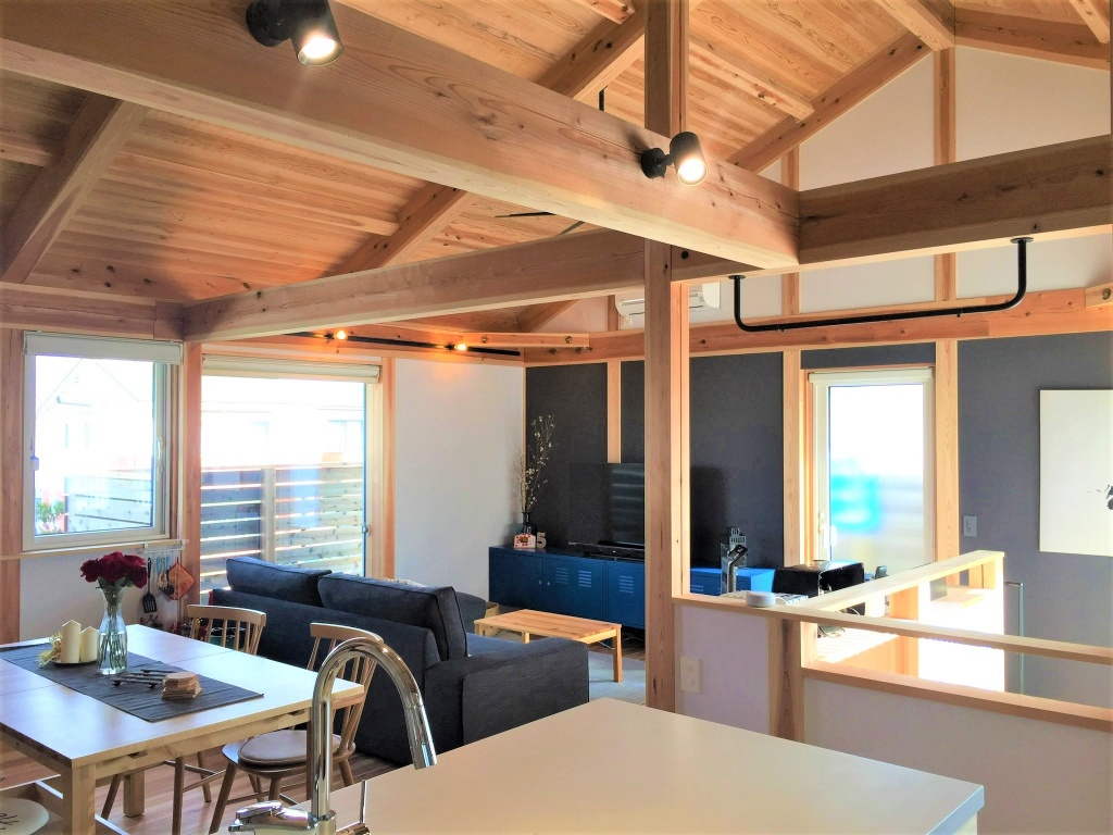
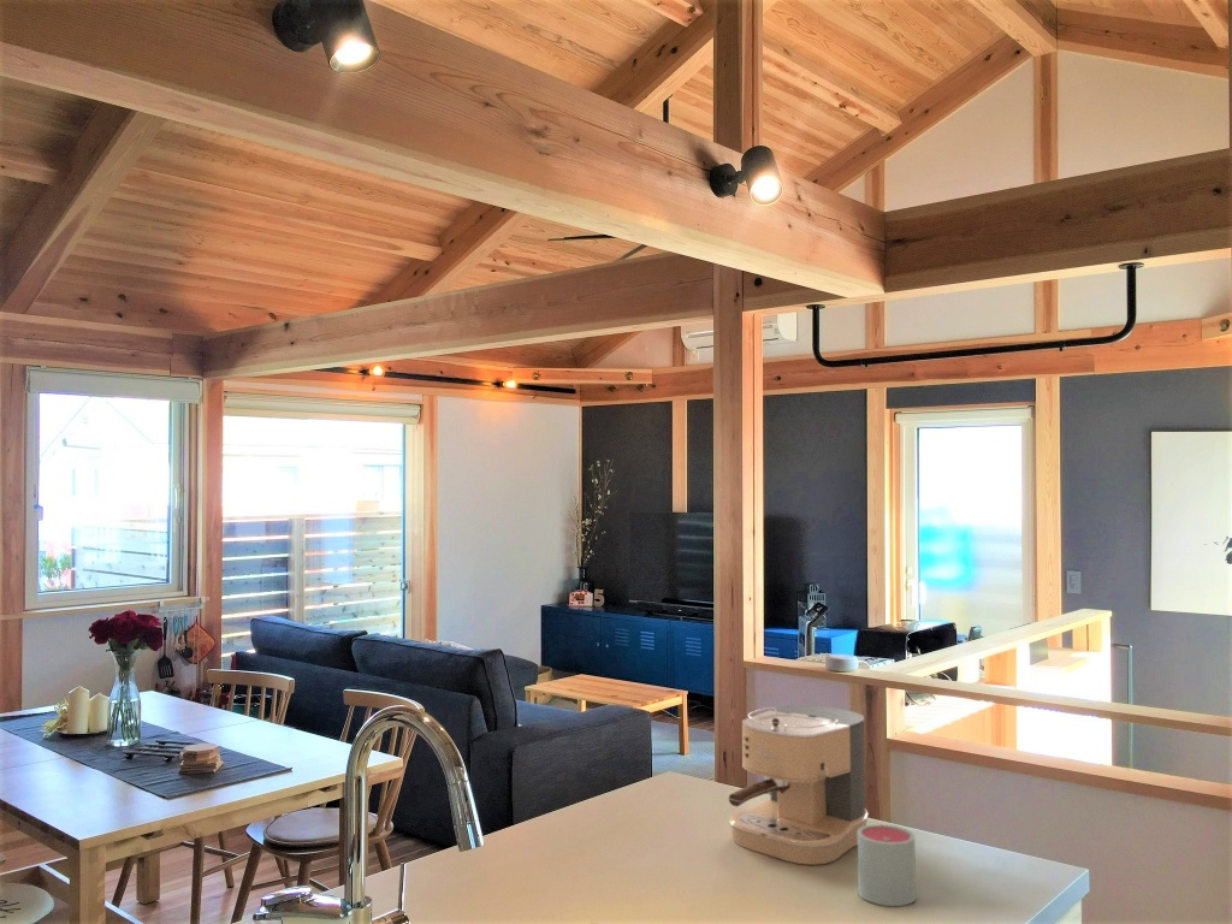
+ mug [857,823,917,907]
+ coffee maker [728,704,870,866]
